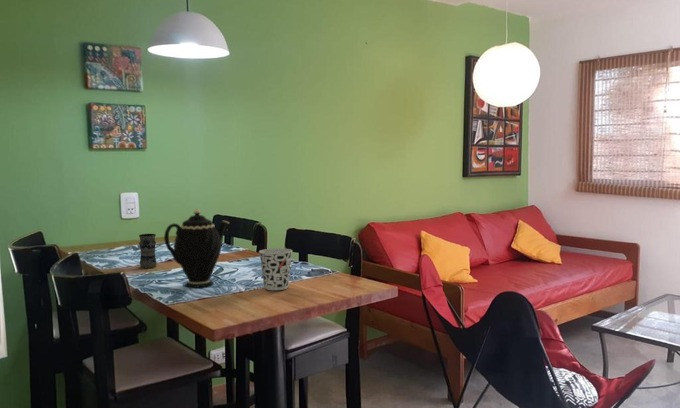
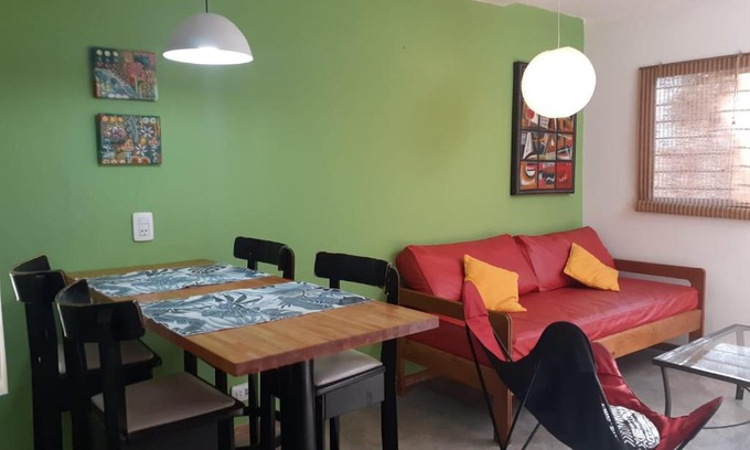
- jar [138,233,157,269]
- cup [258,247,293,291]
- teapot [163,207,230,288]
